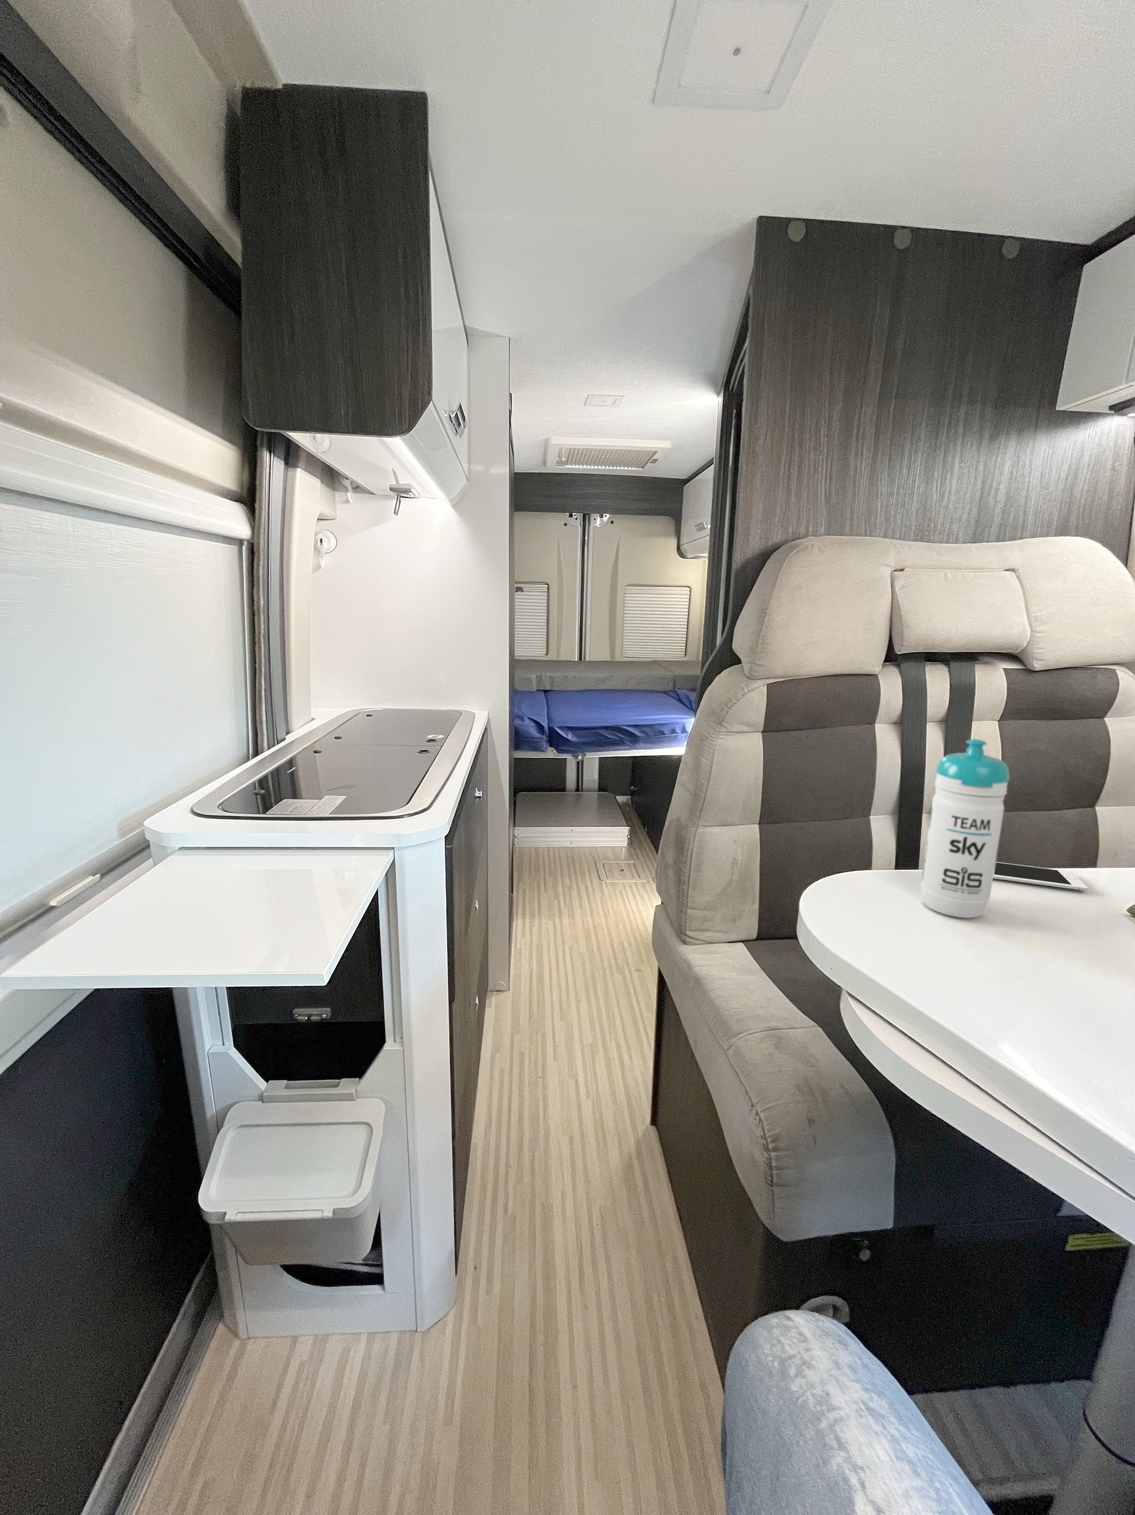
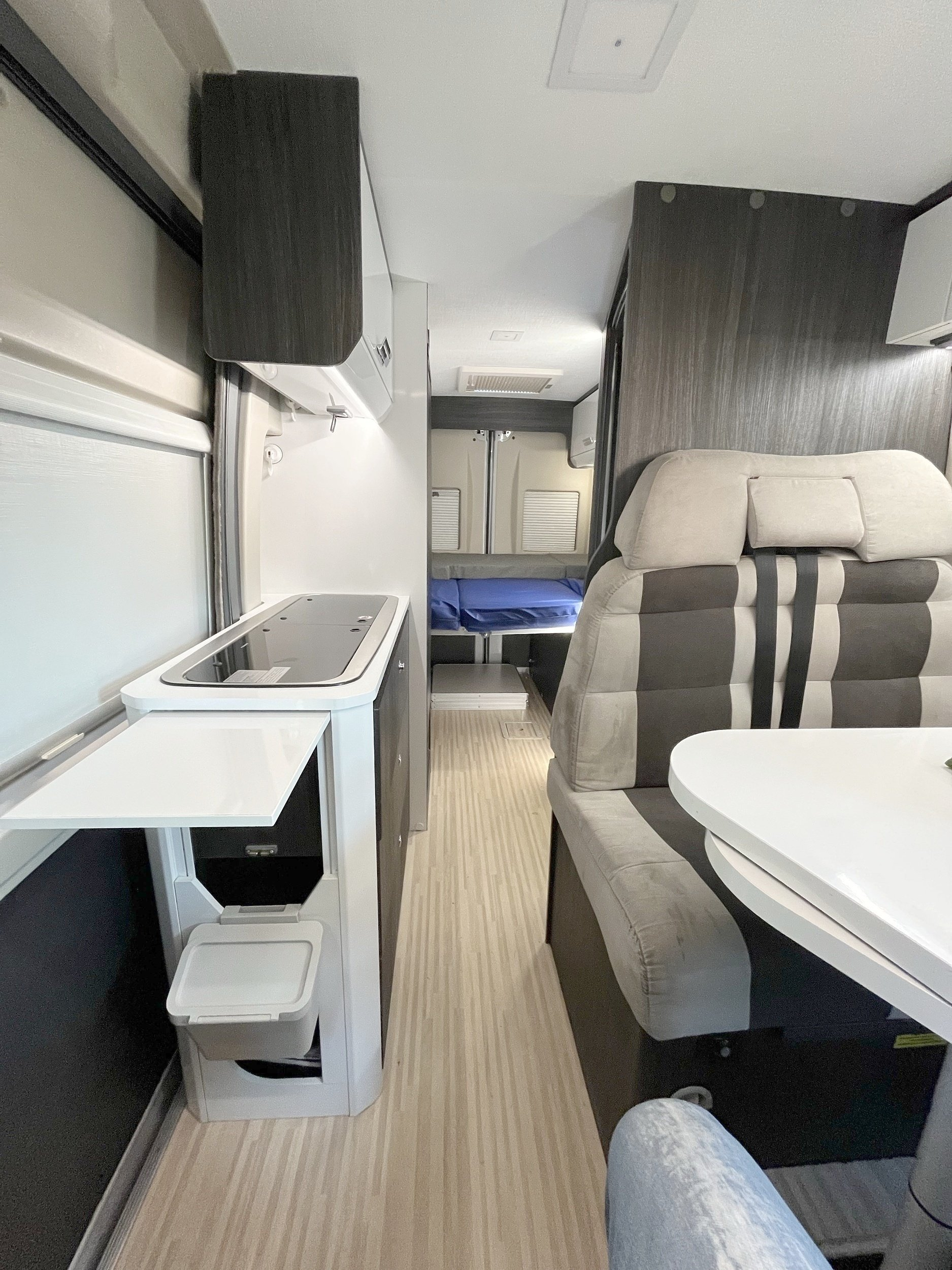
- water bottle [920,738,1010,919]
- cell phone [993,861,1089,891]
